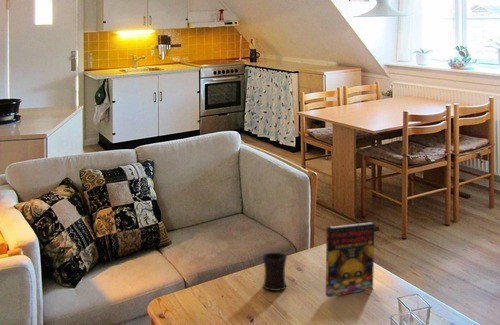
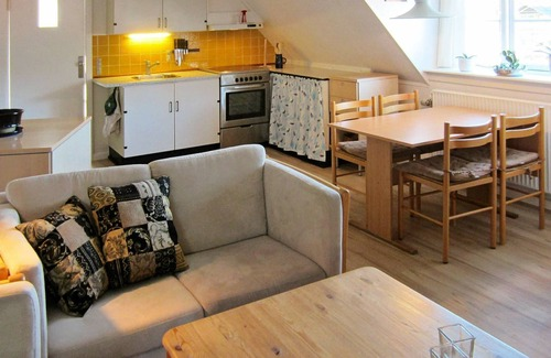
- book [325,221,376,298]
- mug [262,252,288,292]
